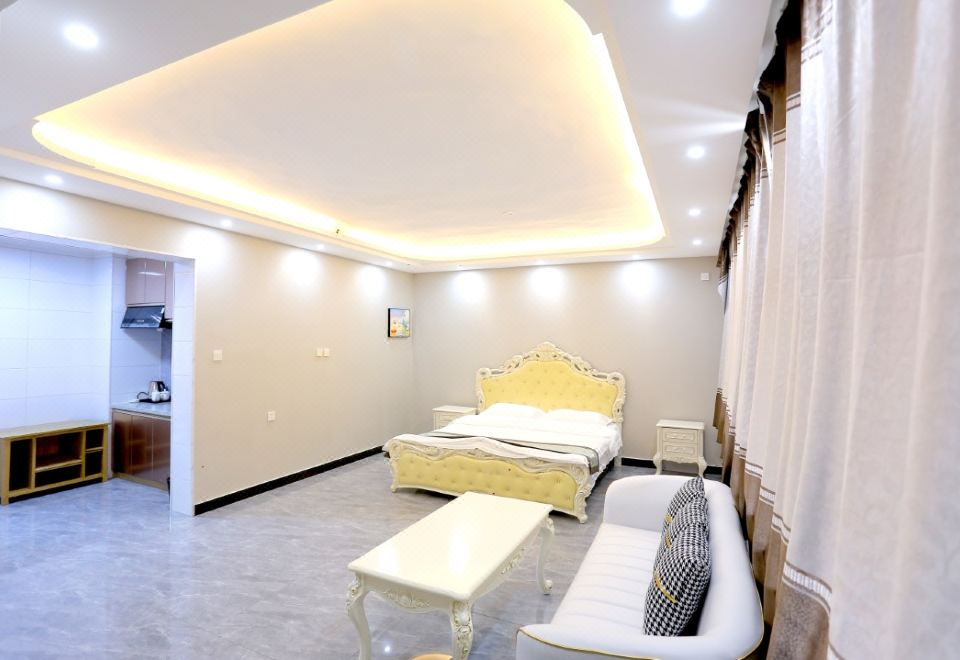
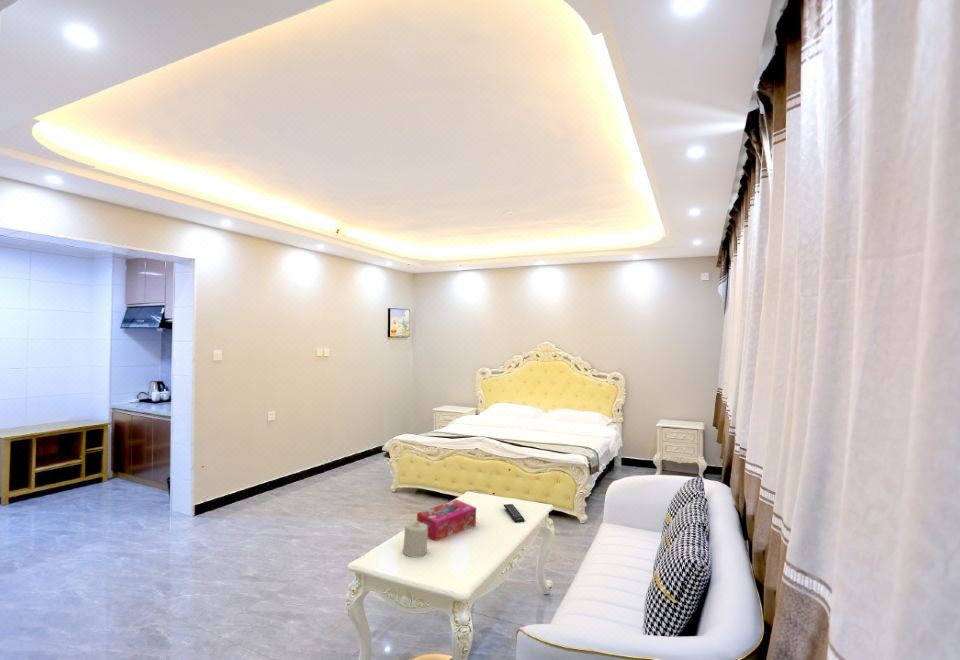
+ tissue box [416,499,477,542]
+ remote control [503,503,525,524]
+ candle [402,520,428,558]
